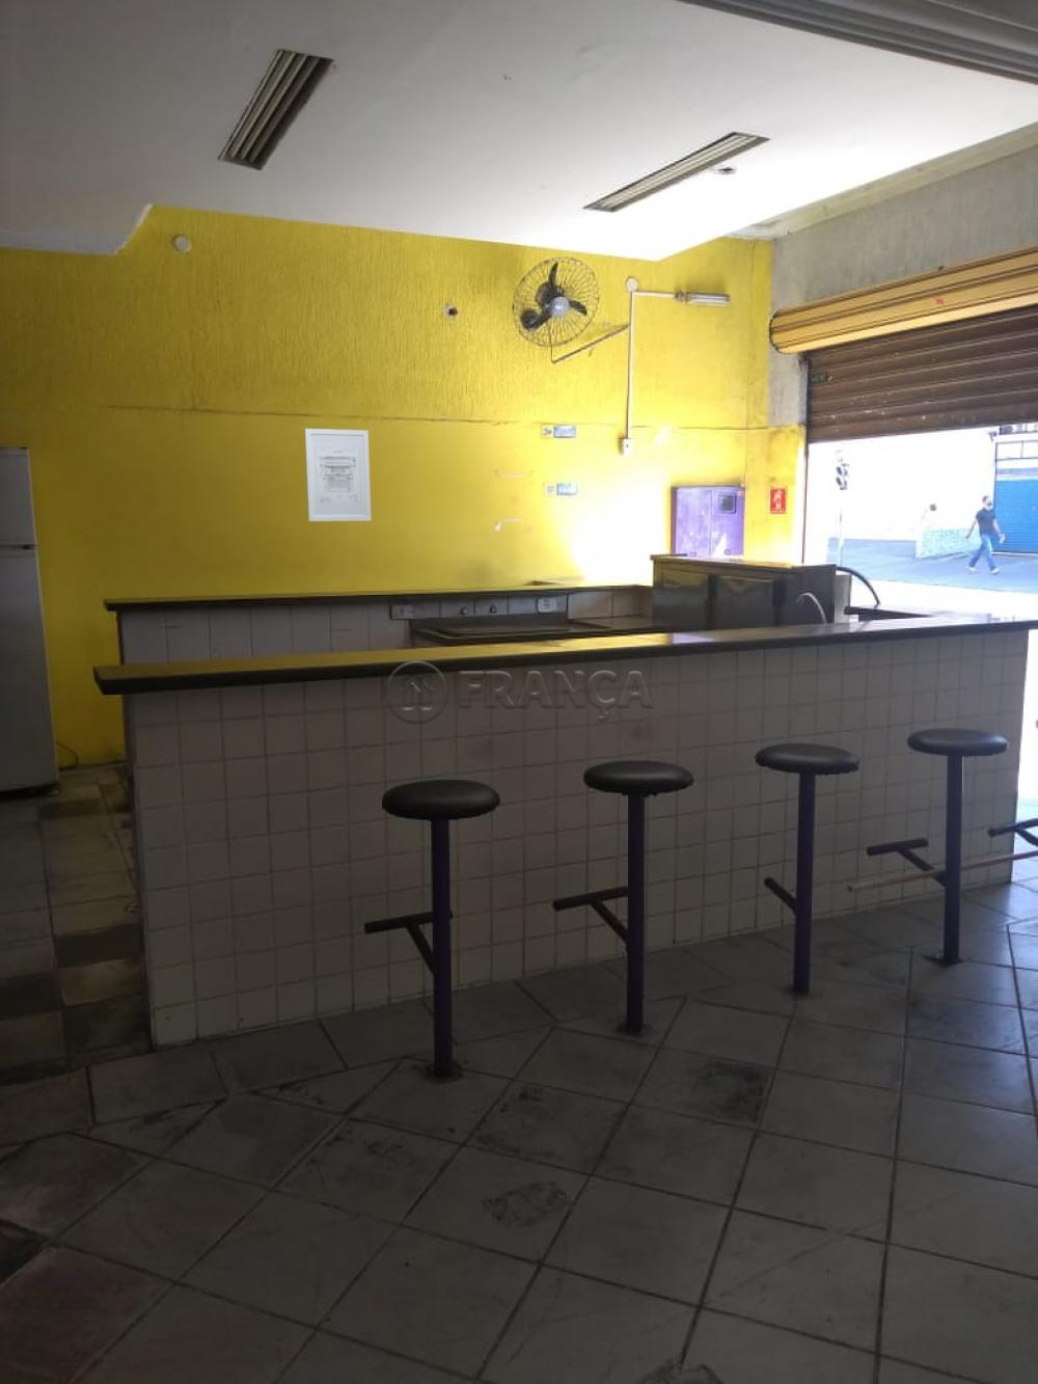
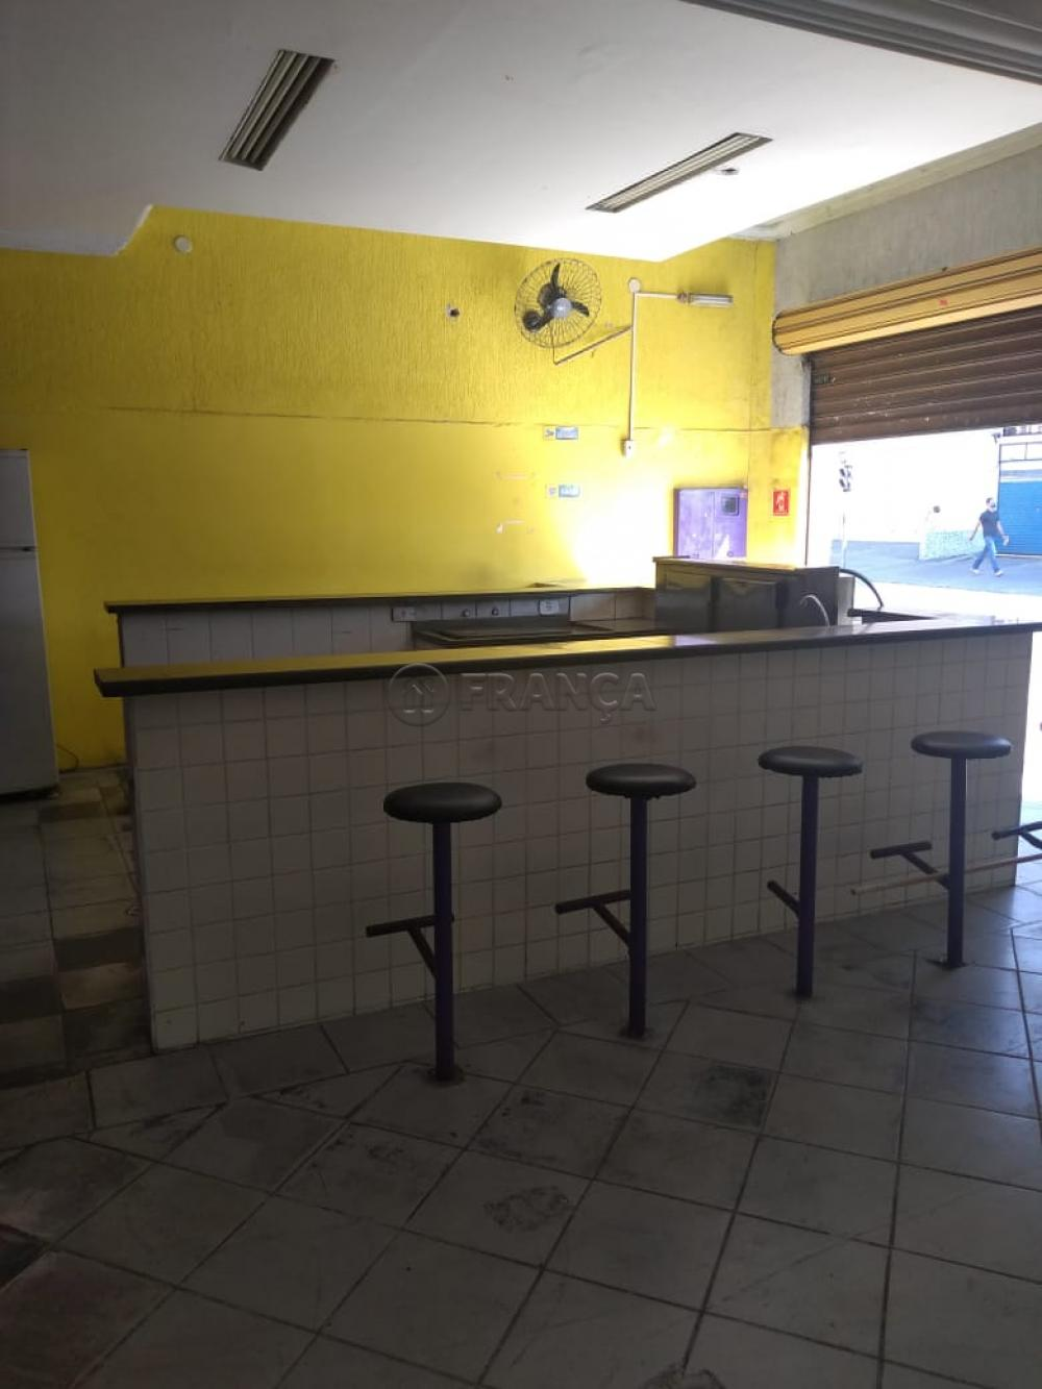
- wall art [304,428,373,522]
